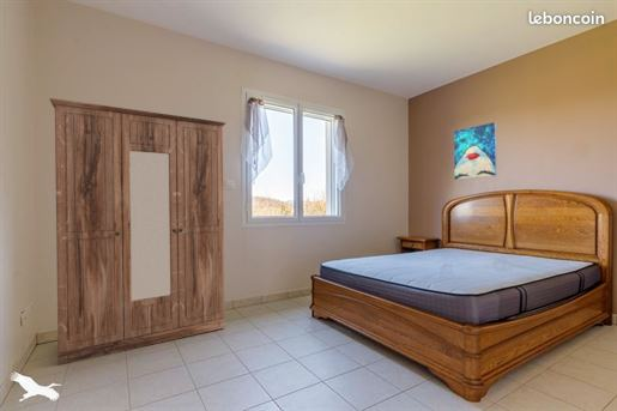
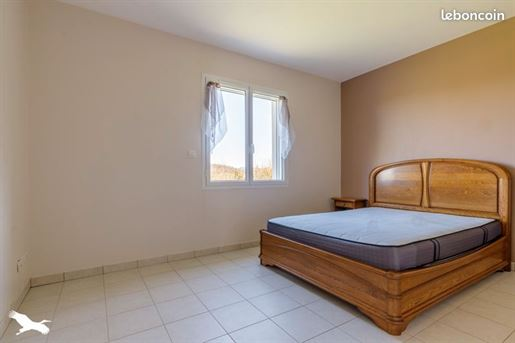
- wardrobe [48,97,226,367]
- wall art [453,121,497,181]
